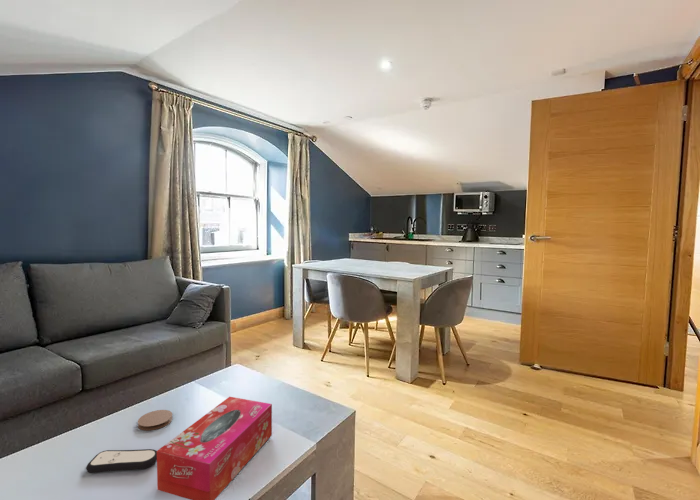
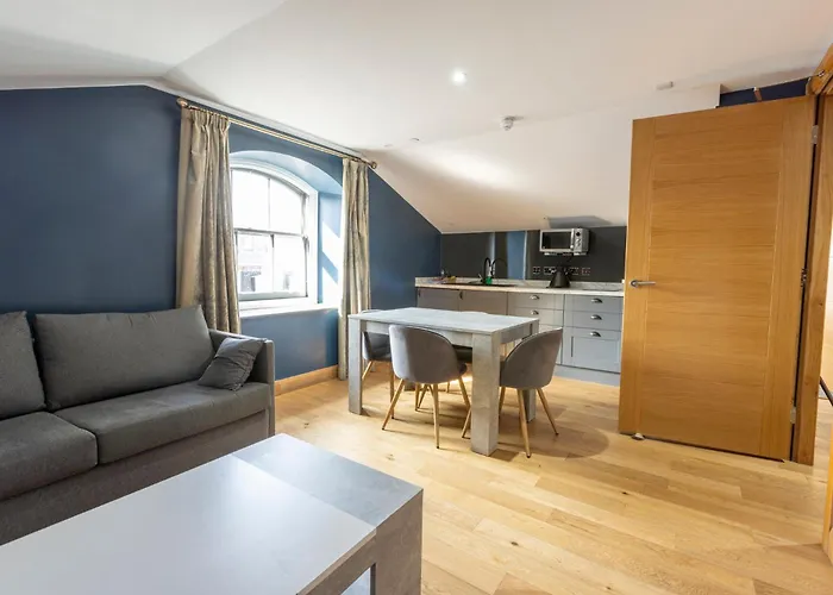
- coaster [137,409,173,432]
- tissue box [156,396,273,500]
- remote control [85,448,158,474]
